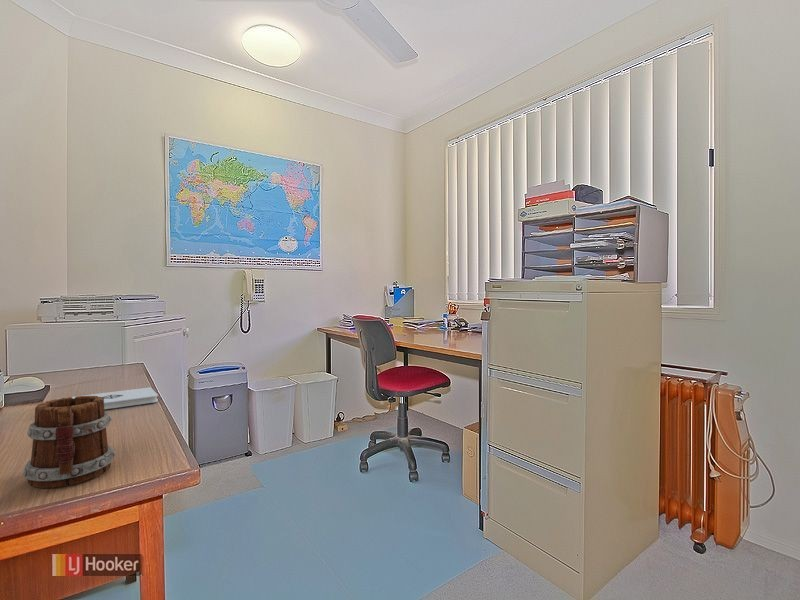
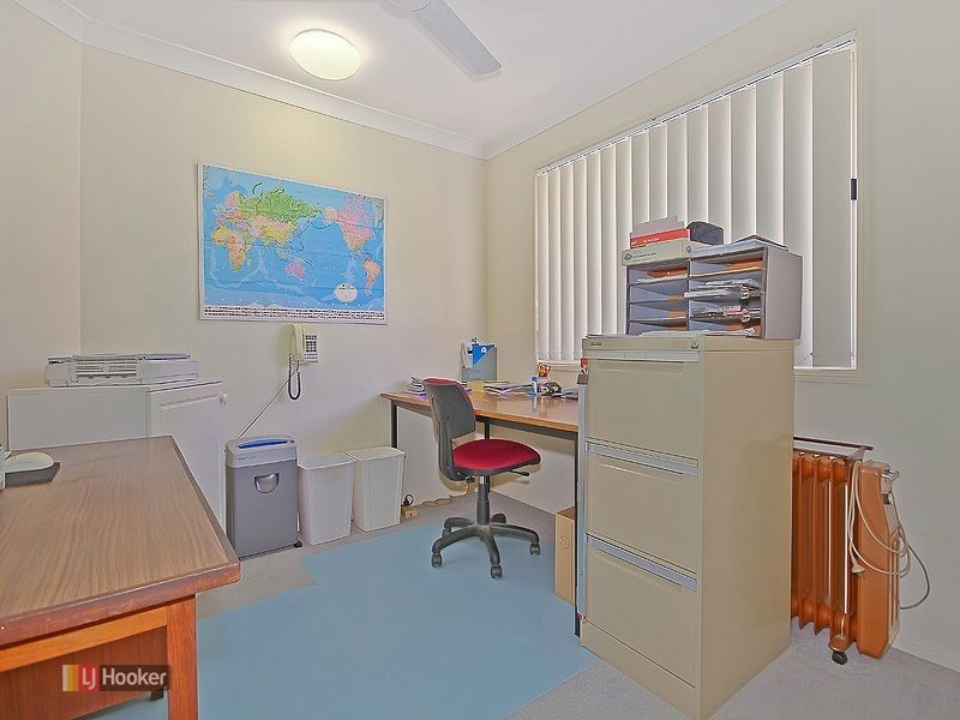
- mug [21,395,117,489]
- notepad [56,386,159,410]
